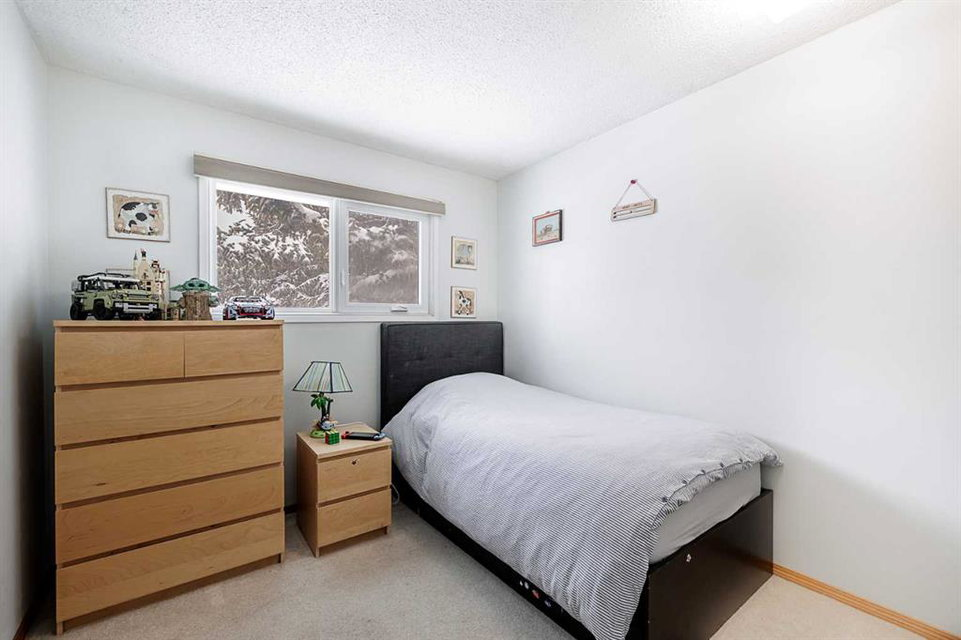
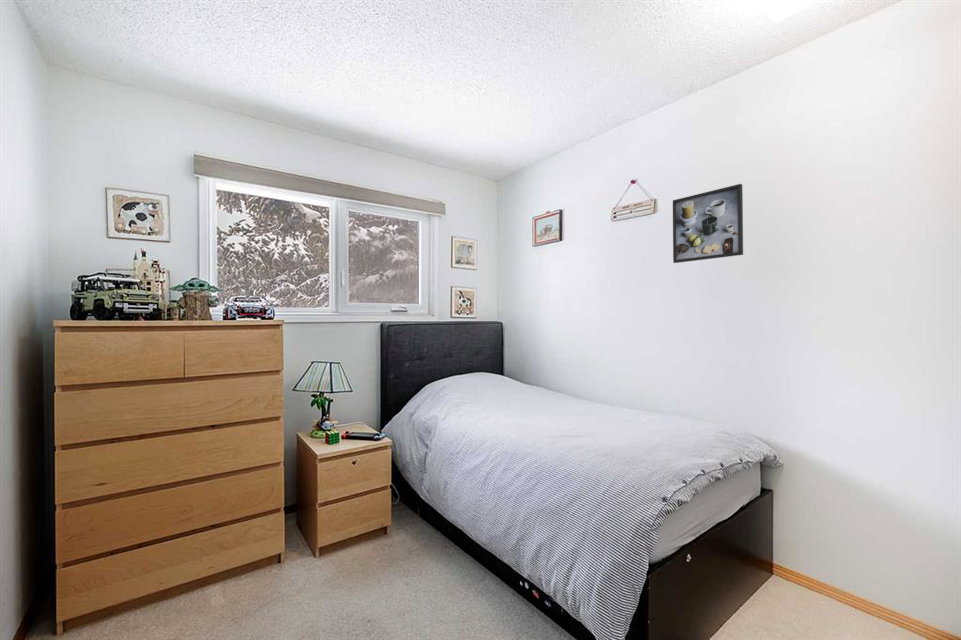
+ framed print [672,183,744,264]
